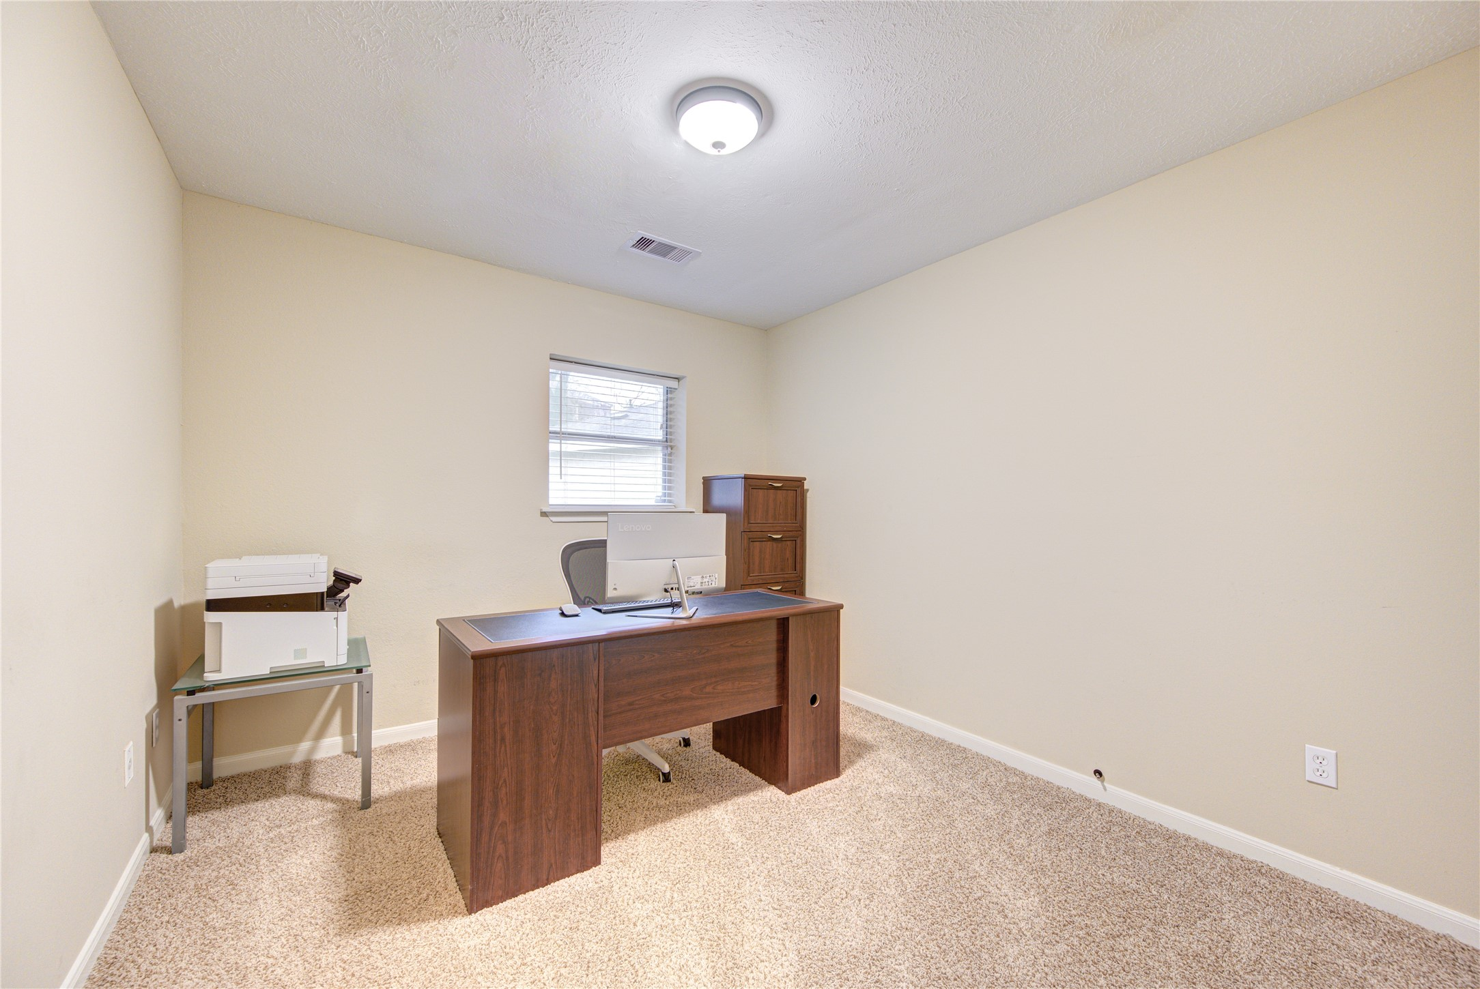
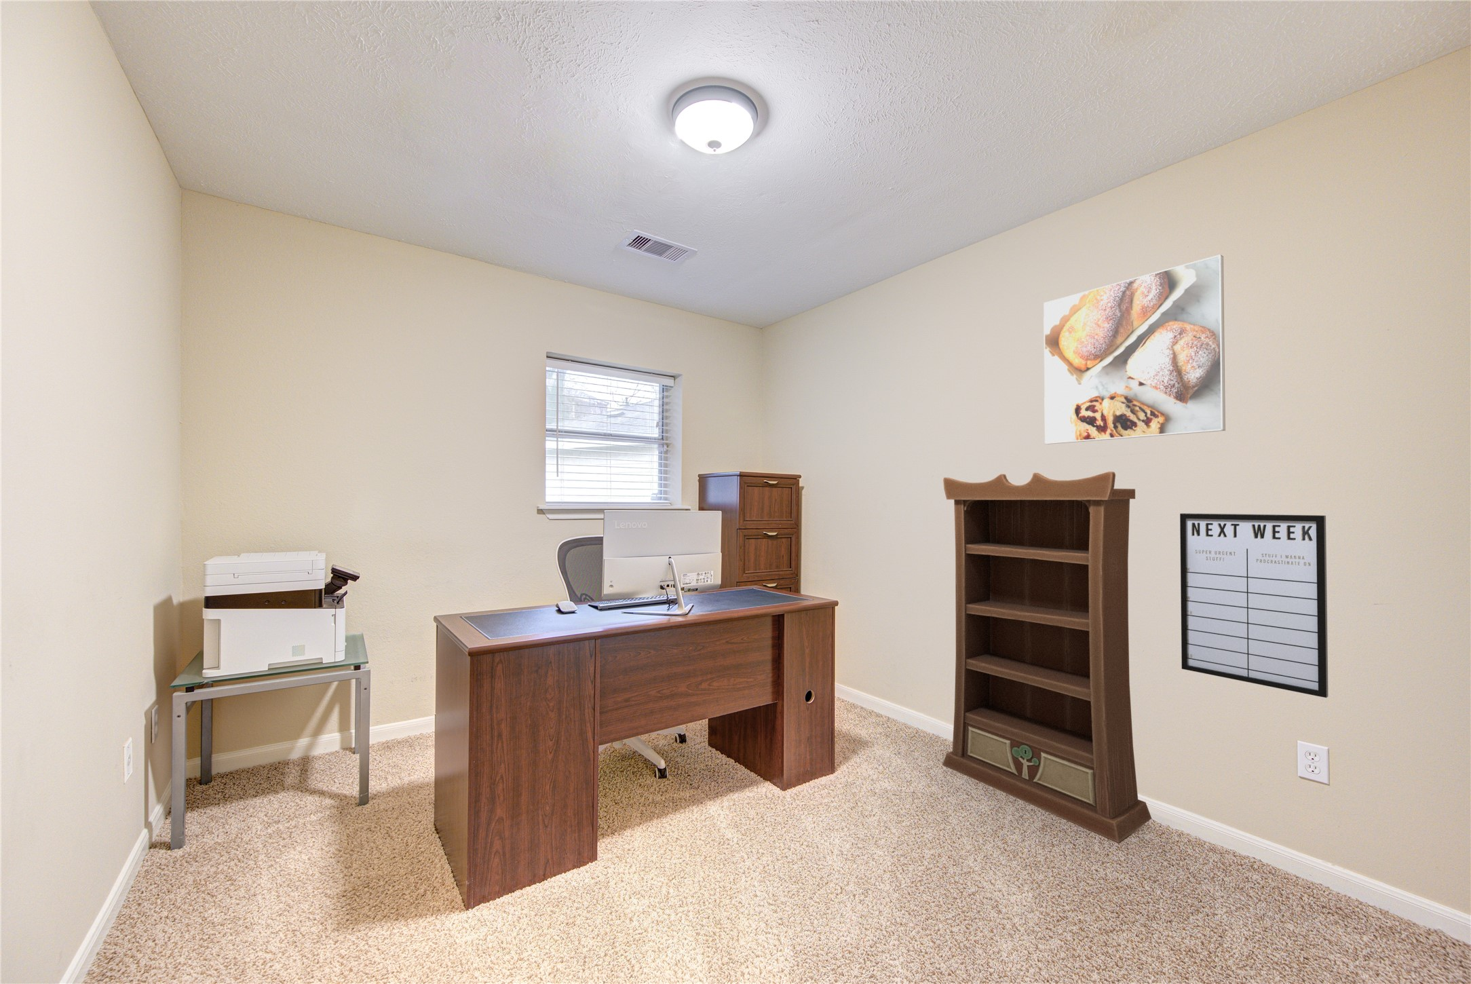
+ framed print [1043,254,1226,445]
+ writing board [1179,513,1329,698]
+ bookcase [942,471,1153,843]
